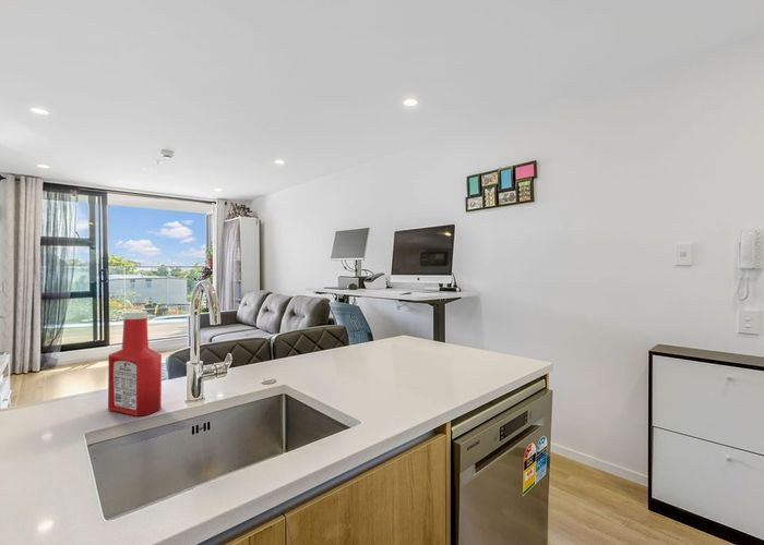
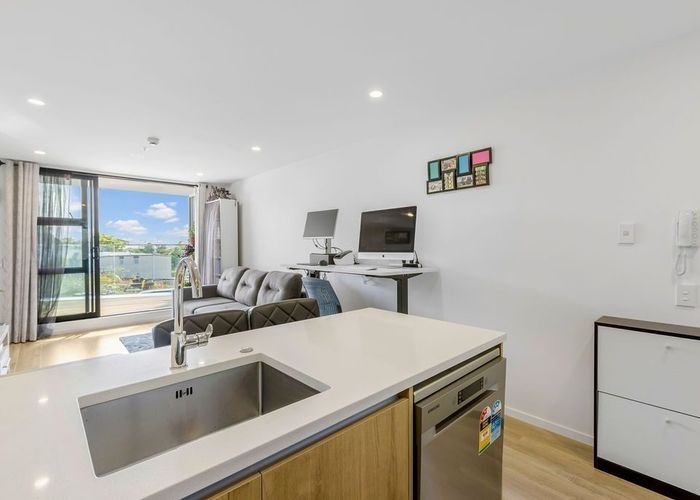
- soap bottle [107,310,163,417]
